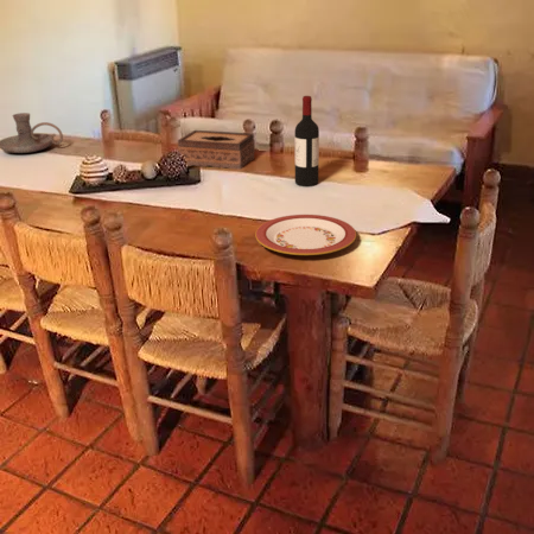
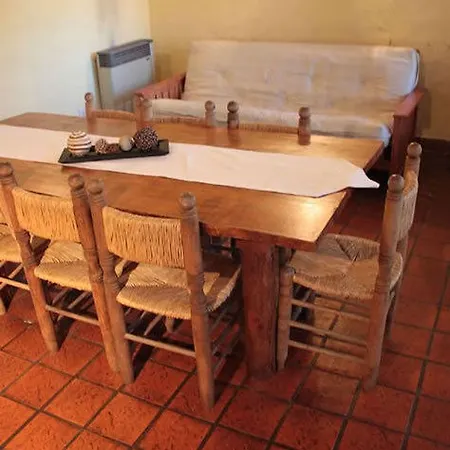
- candle holder [0,112,64,154]
- tissue box [177,129,256,171]
- wine bottle [293,95,320,187]
- plate [254,214,357,256]
